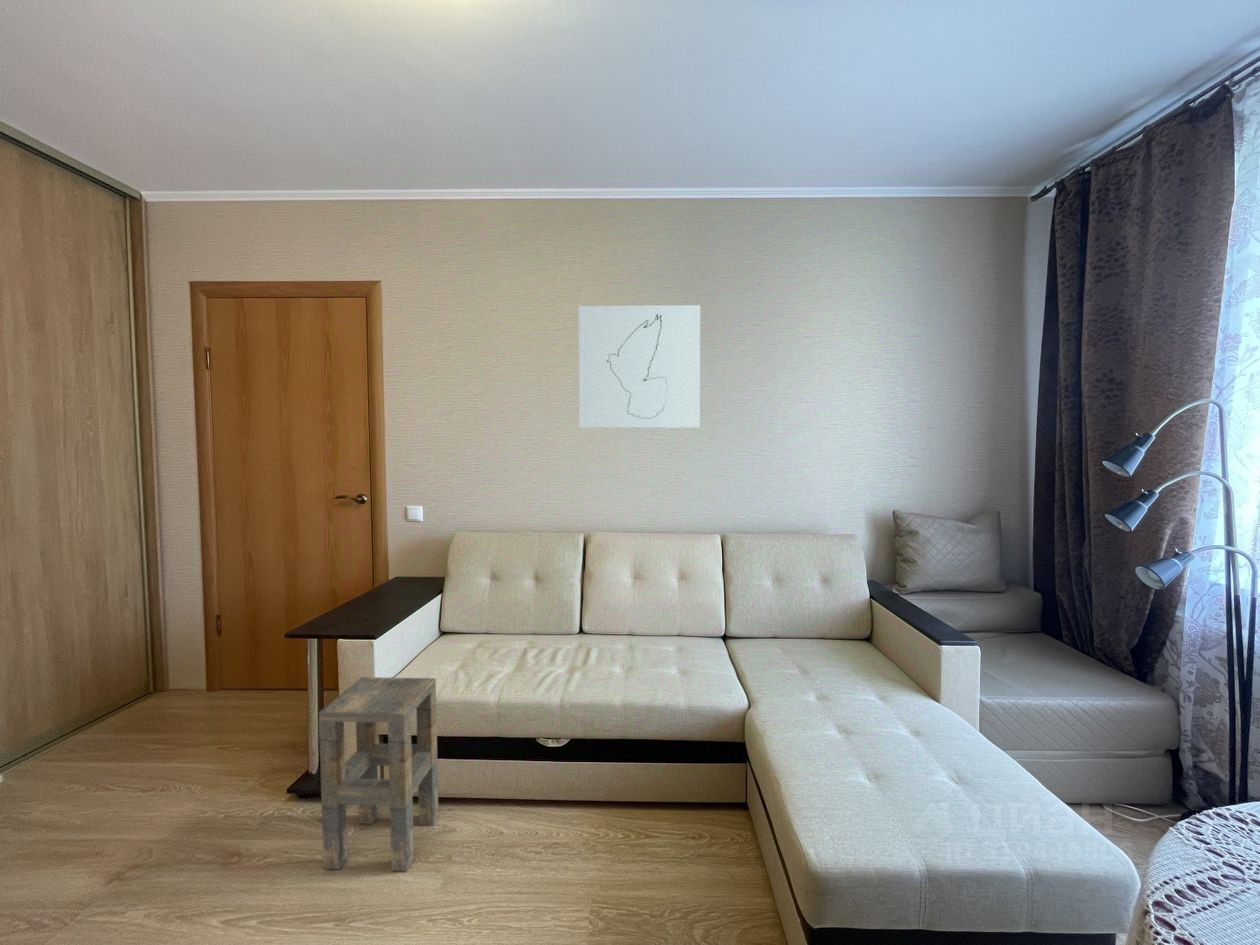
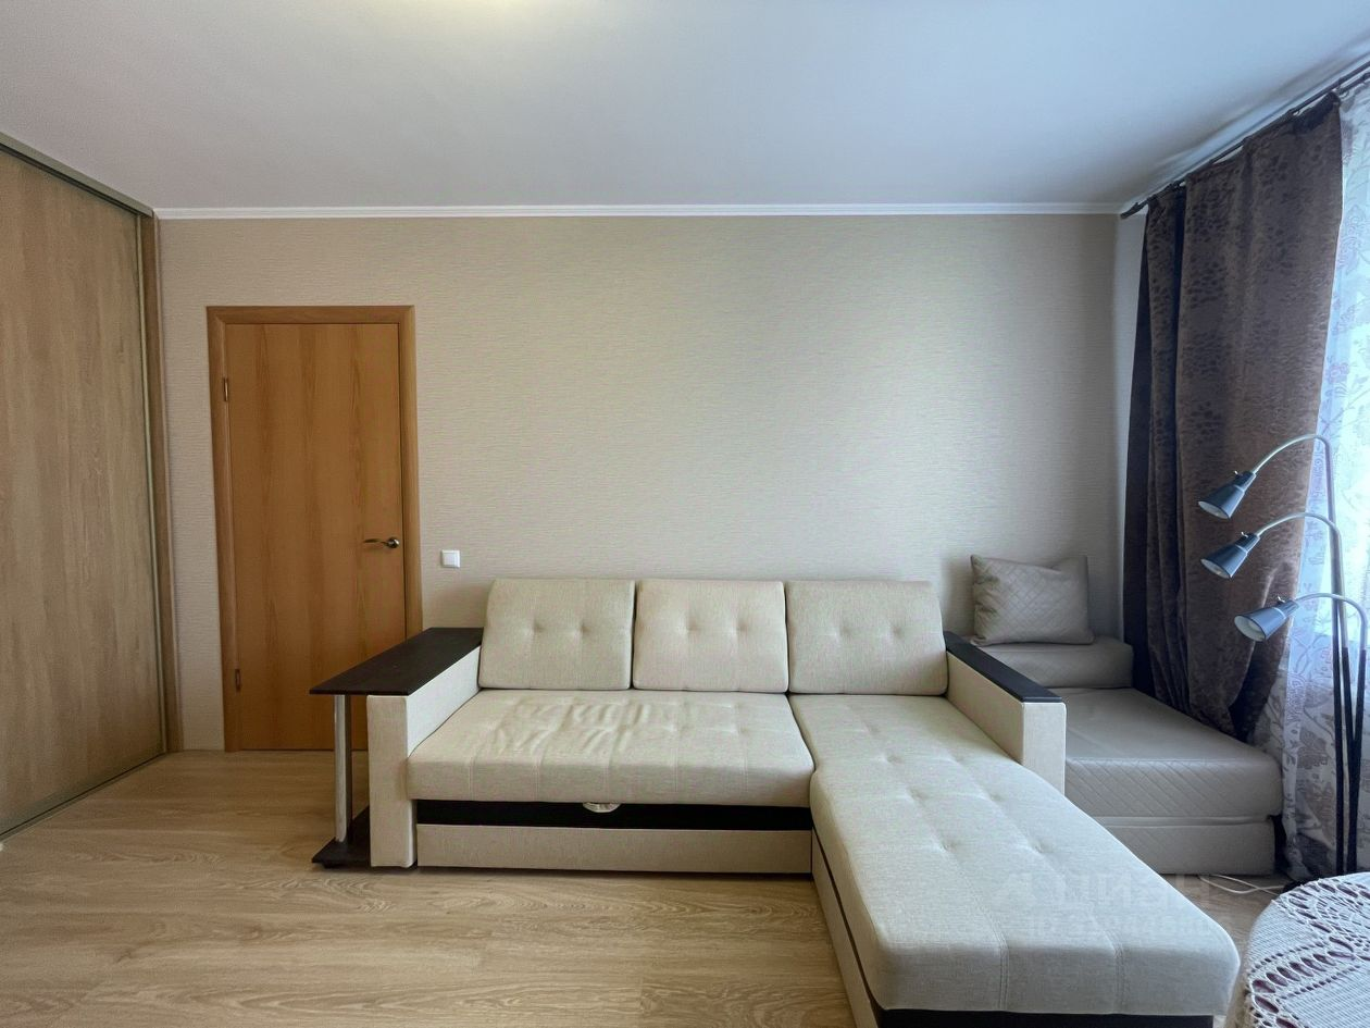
- wall art [578,304,701,429]
- side table [318,676,440,872]
